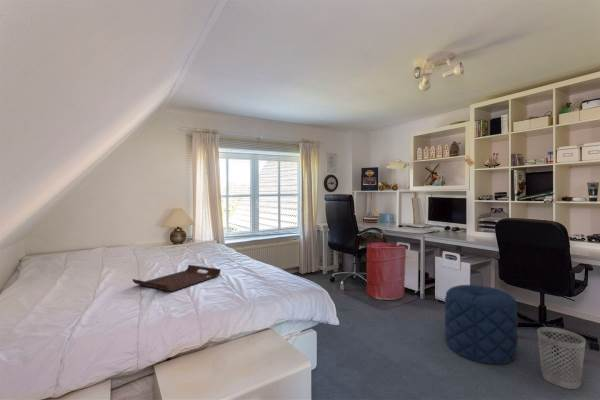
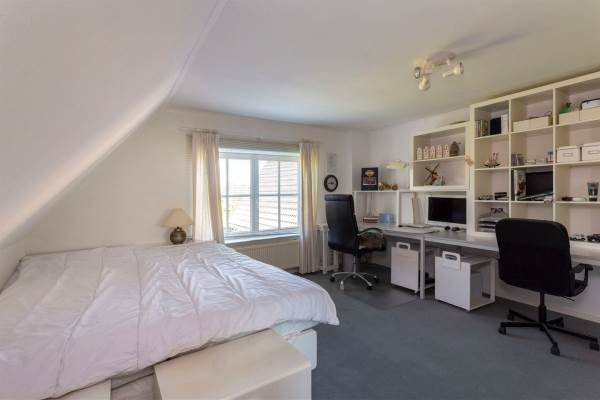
- pouf [443,284,519,365]
- serving tray [131,264,222,293]
- laundry hamper [365,241,407,301]
- wastebasket [536,326,587,390]
